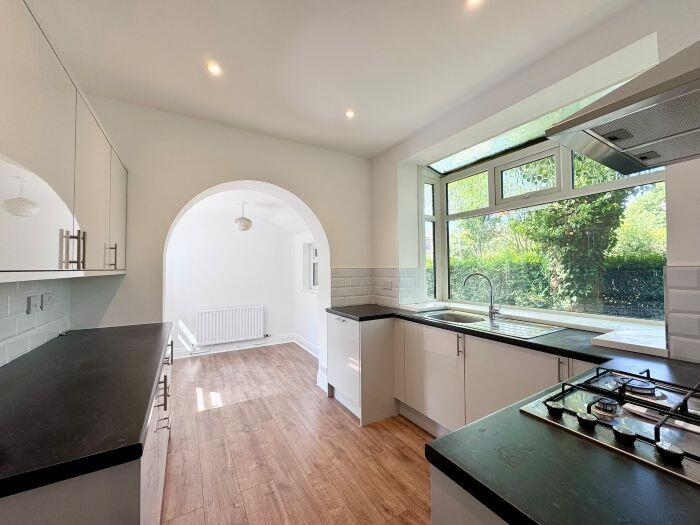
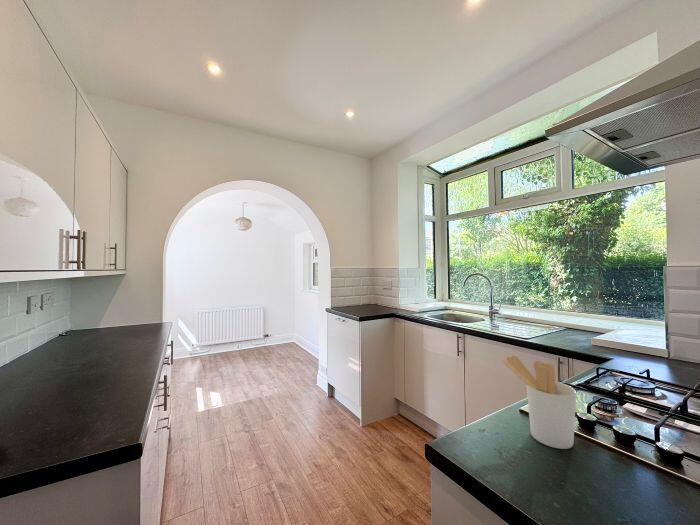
+ utensil holder [501,355,577,450]
